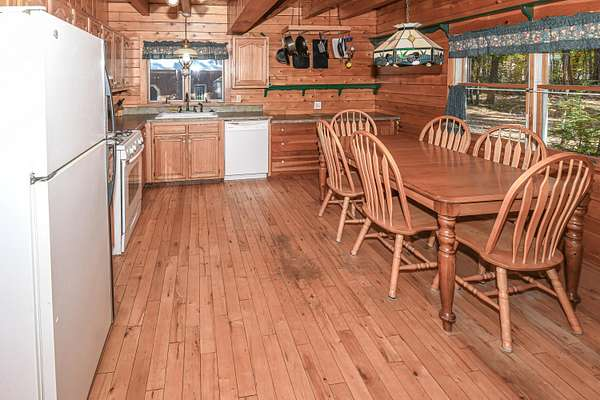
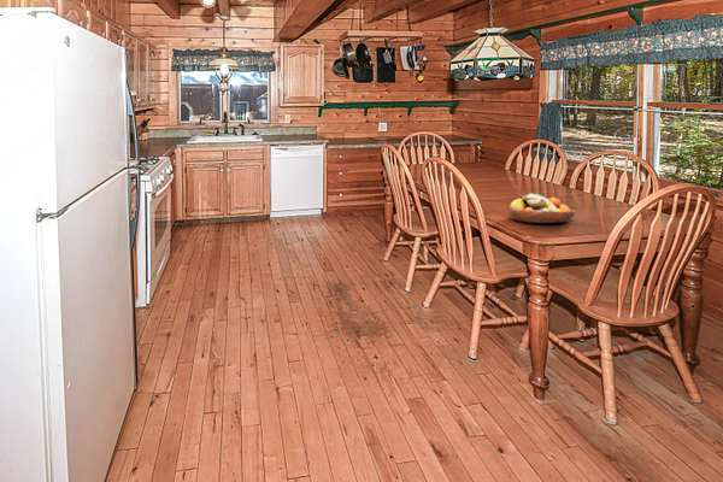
+ fruit bowl [509,193,576,224]
